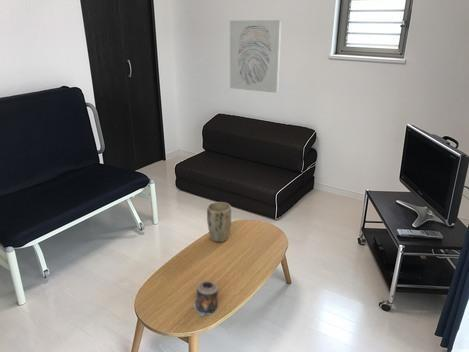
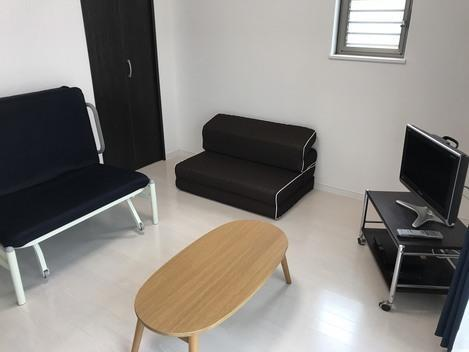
- candle [192,280,219,318]
- plant pot [206,201,232,243]
- wall art [229,19,283,94]
